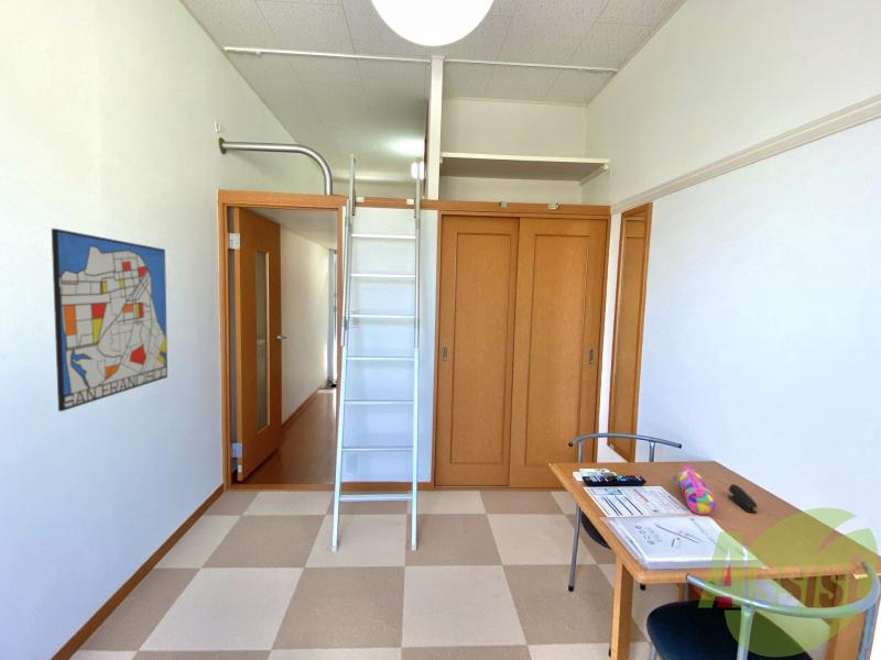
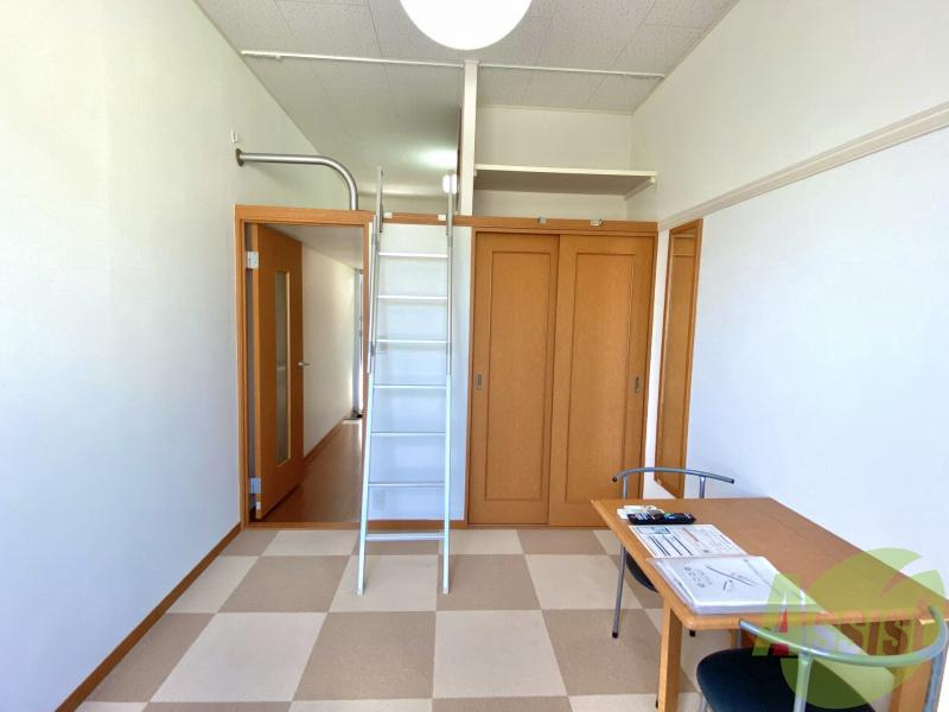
- wall art [51,228,168,413]
- pencil case [673,465,717,516]
- stapler [727,483,759,514]
